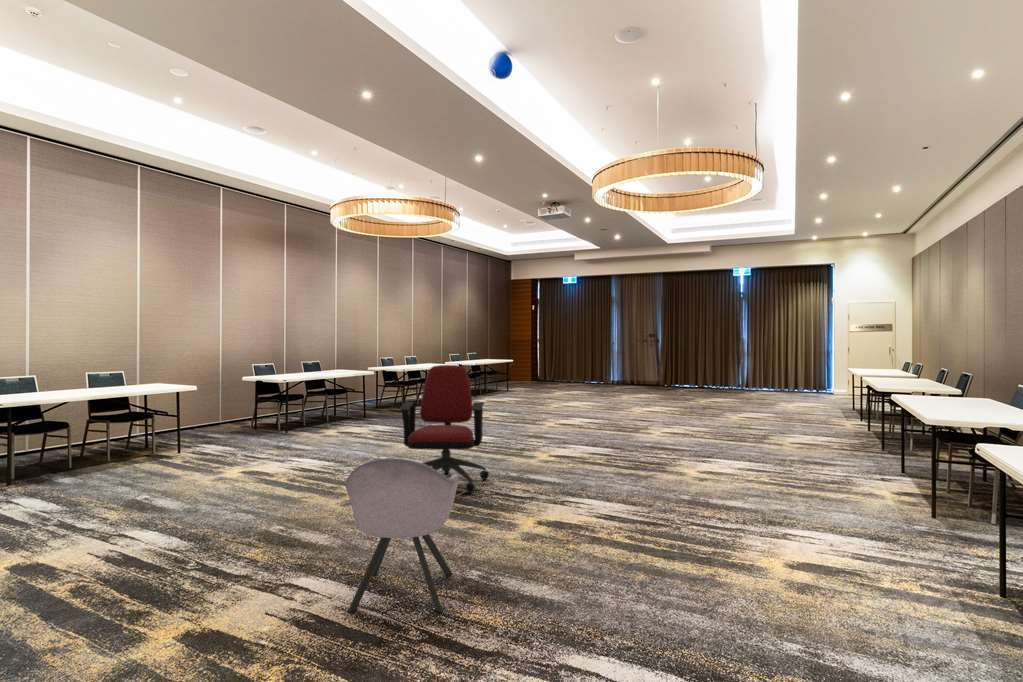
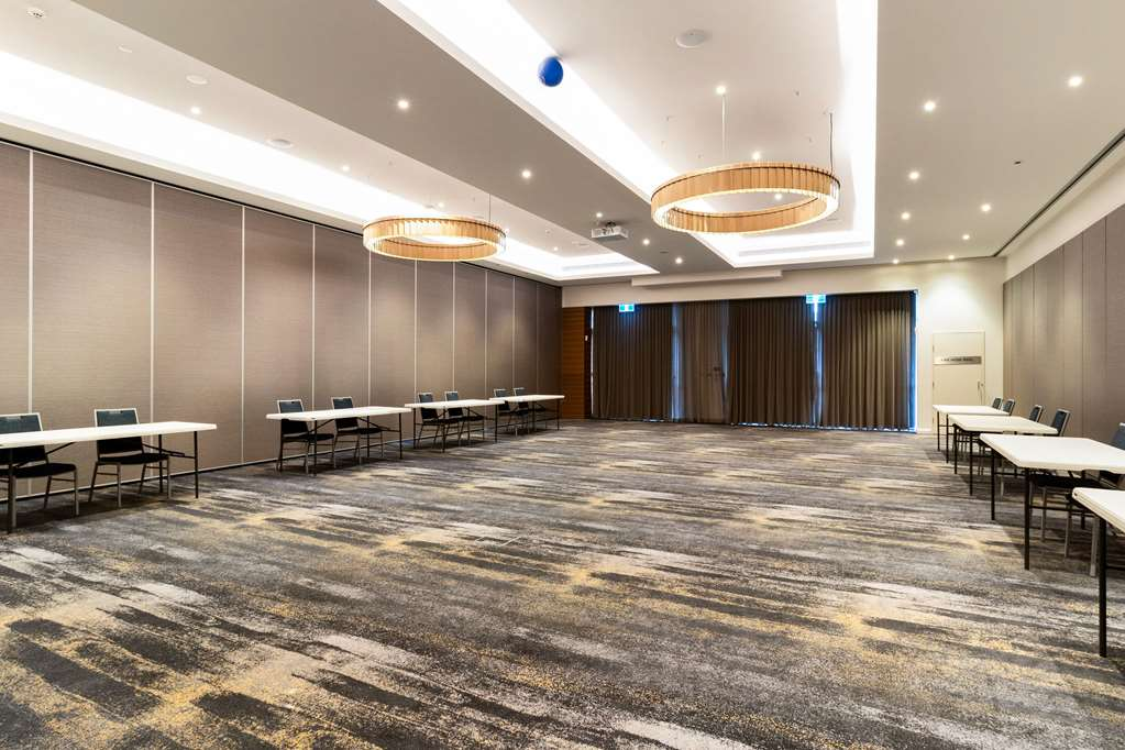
- office chair [398,364,490,494]
- chair [345,458,460,613]
